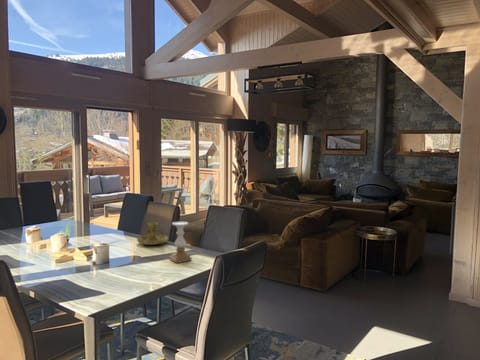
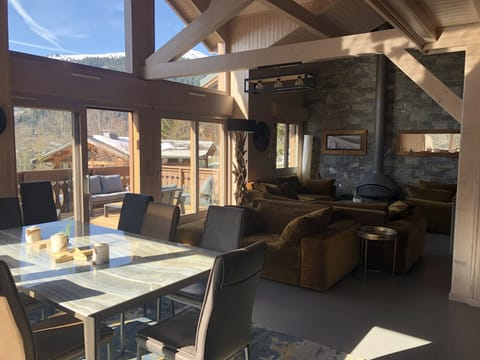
- candle holder [169,221,193,264]
- candle holder [136,222,169,246]
